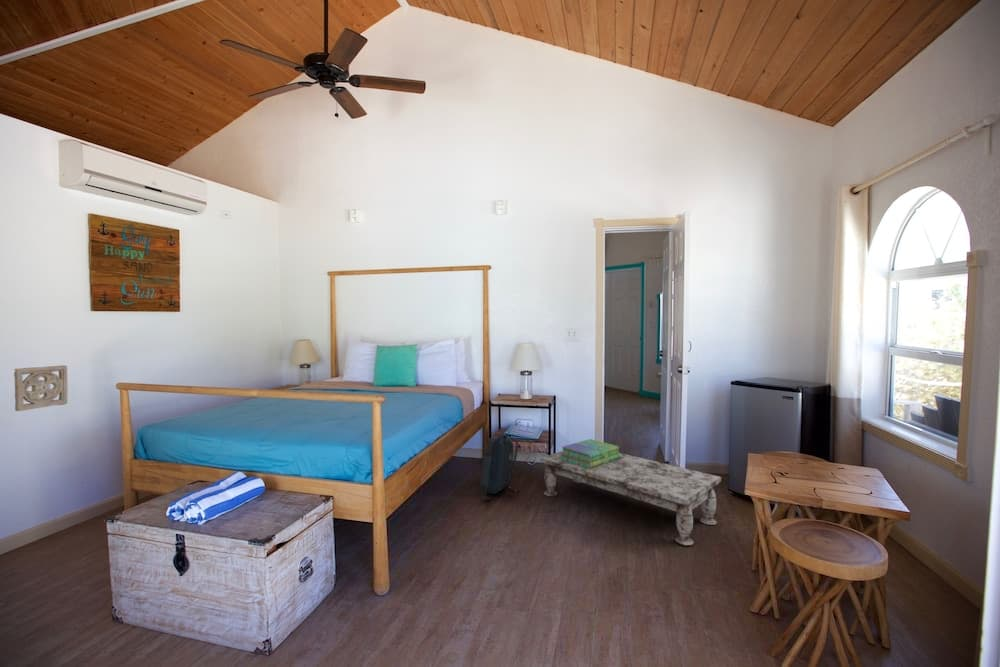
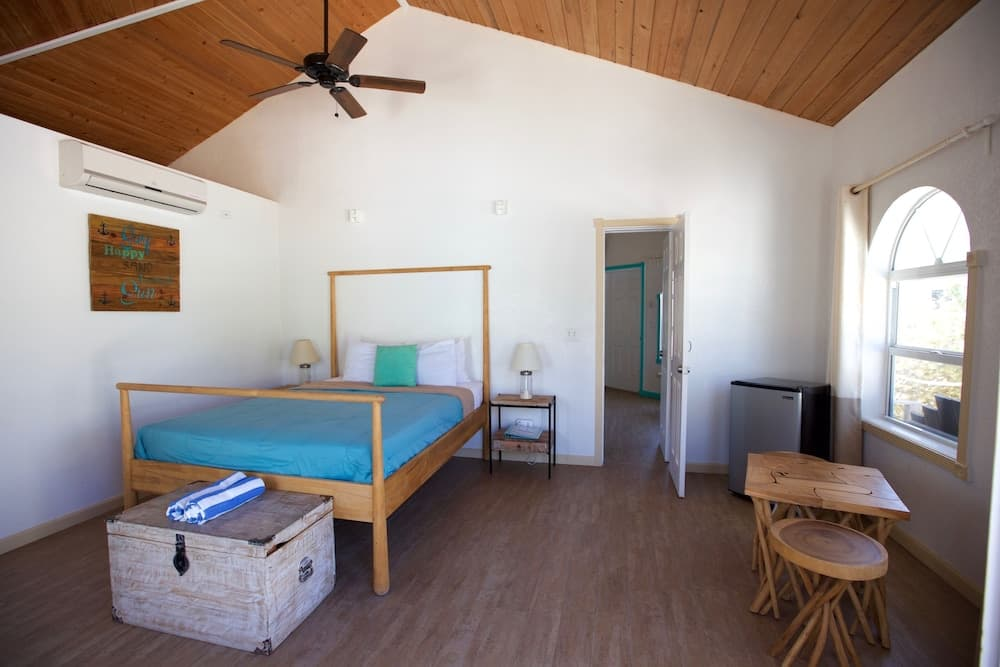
- coffee table [539,450,722,546]
- backpack [480,433,520,501]
- wall ornament [13,364,69,412]
- stack of books [560,438,621,469]
